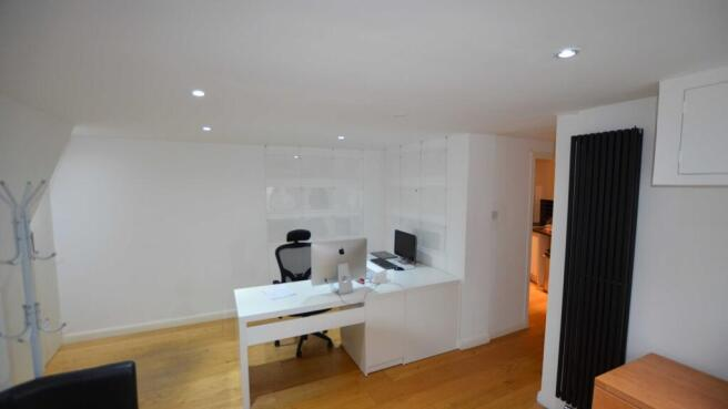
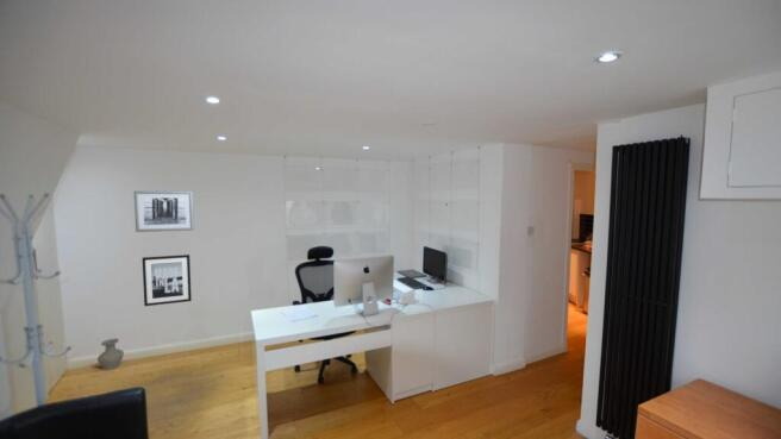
+ wall art [133,190,195,233]
+ vase [96,338,125,371]
+ wall art [142,253,193,307]
